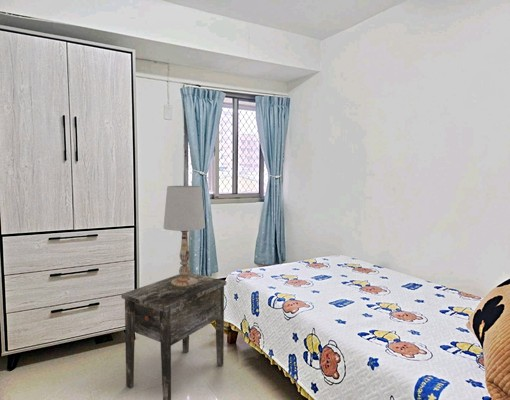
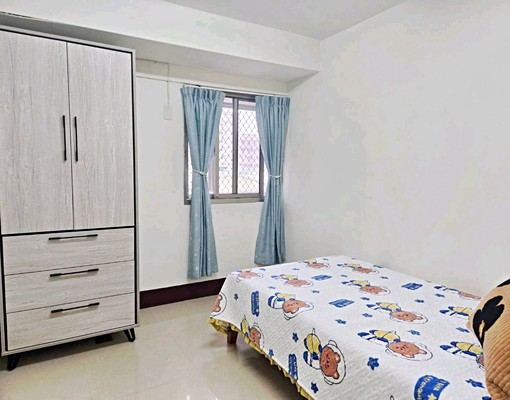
- table lamp [163,185,206,287]
- side table [120,272,227,400]
